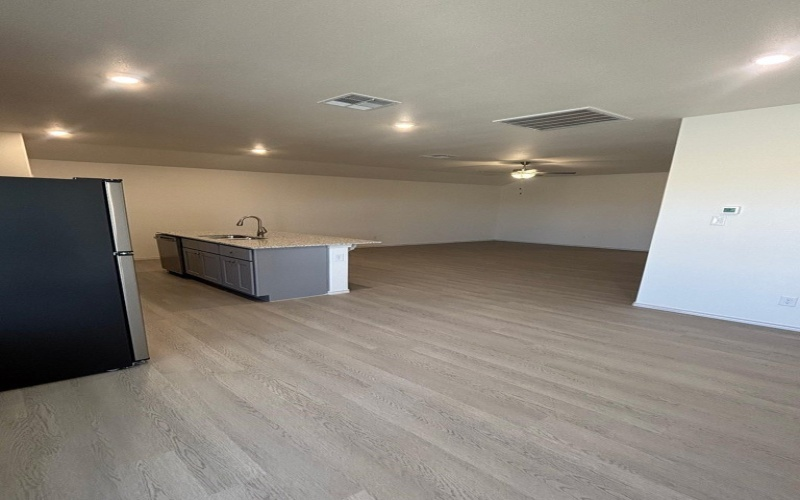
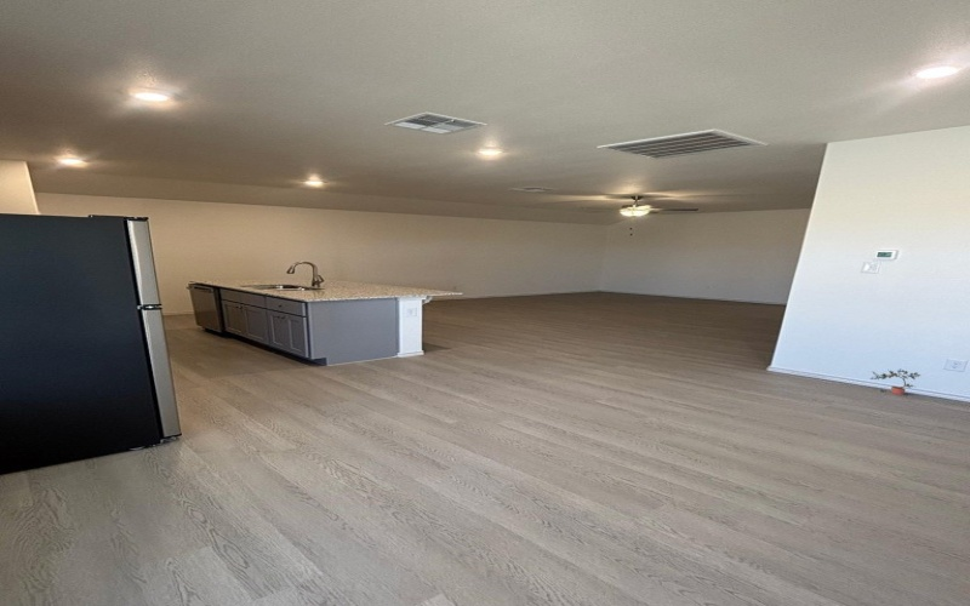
+ potted plant [869,367,921,396]
